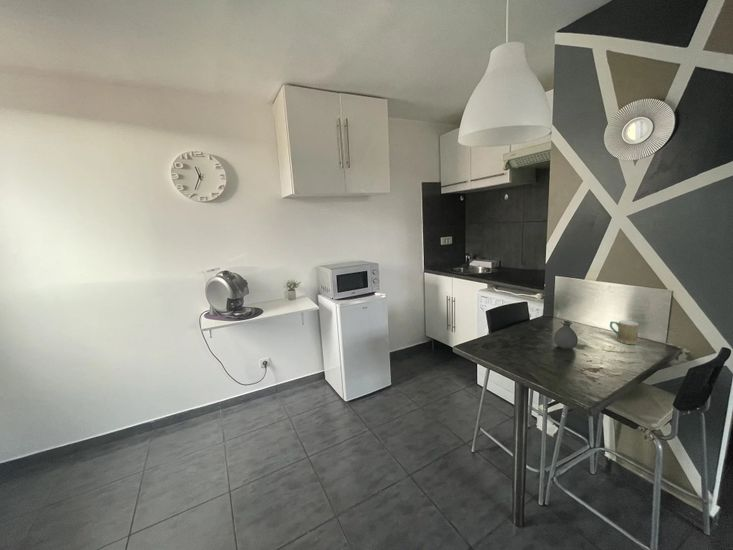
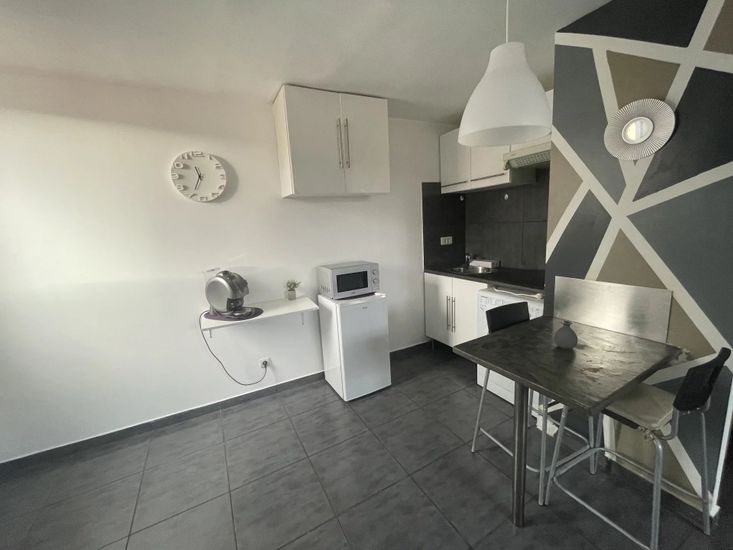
- mug [609,320,640,345]
